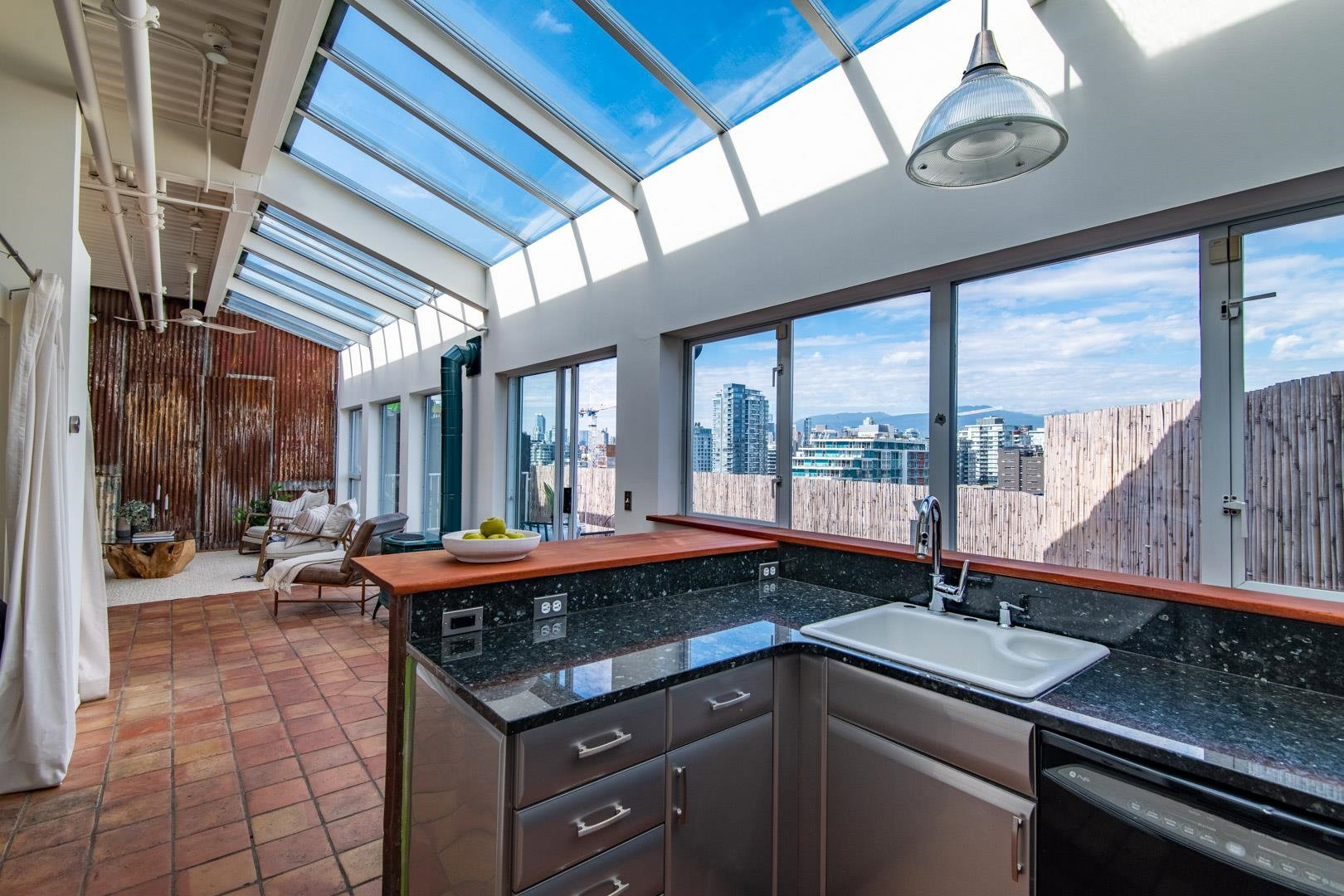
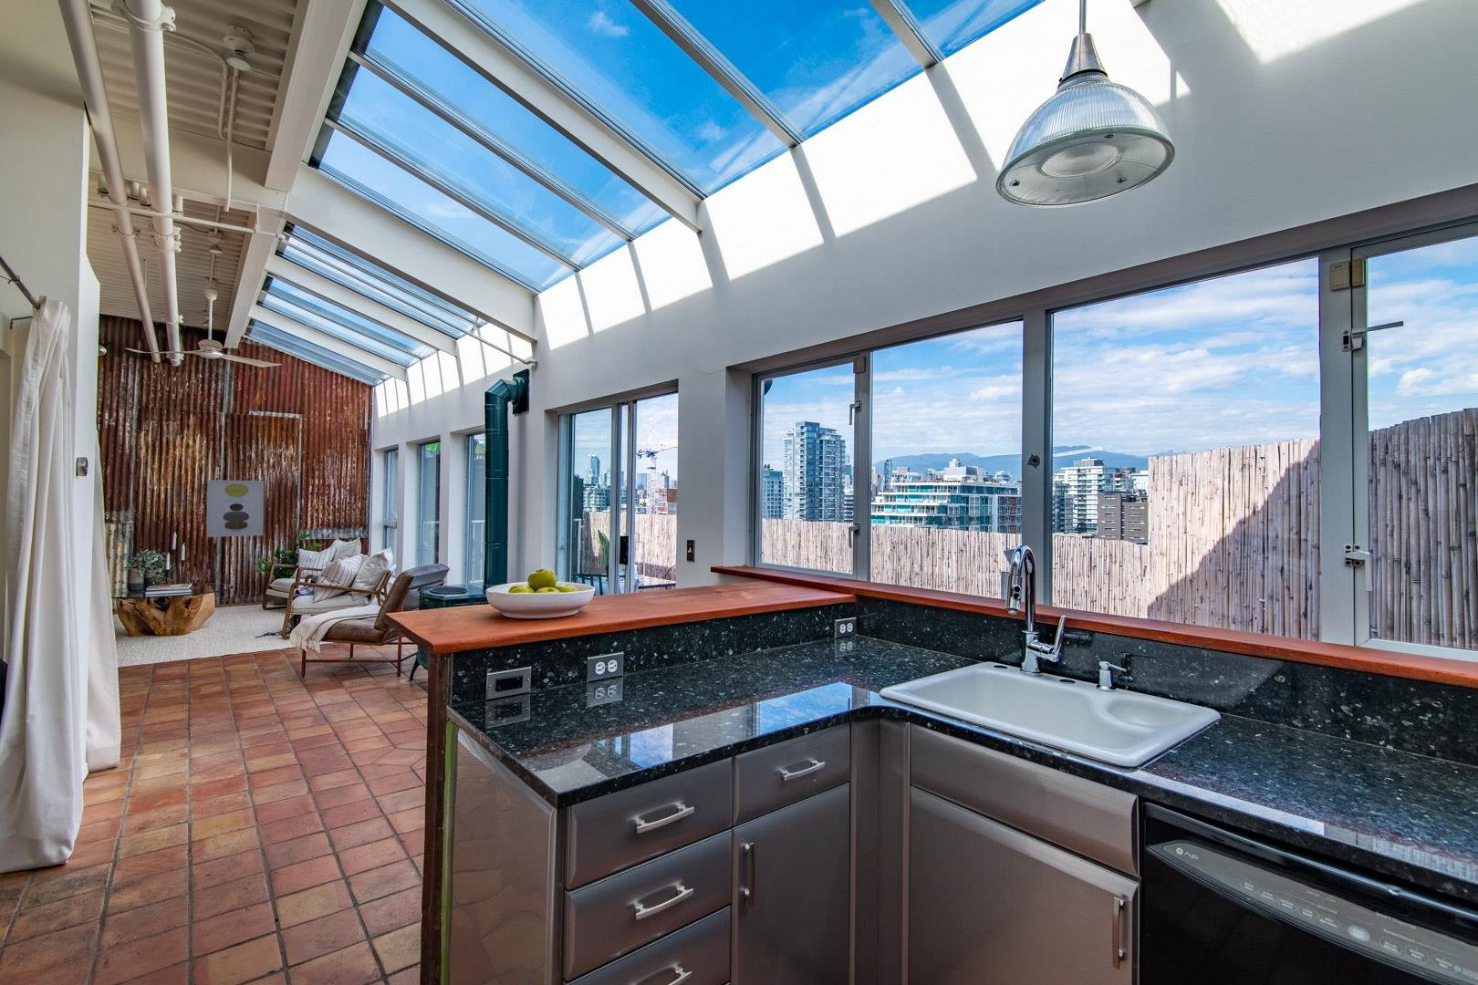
+ wall art [206,479,265,538]
